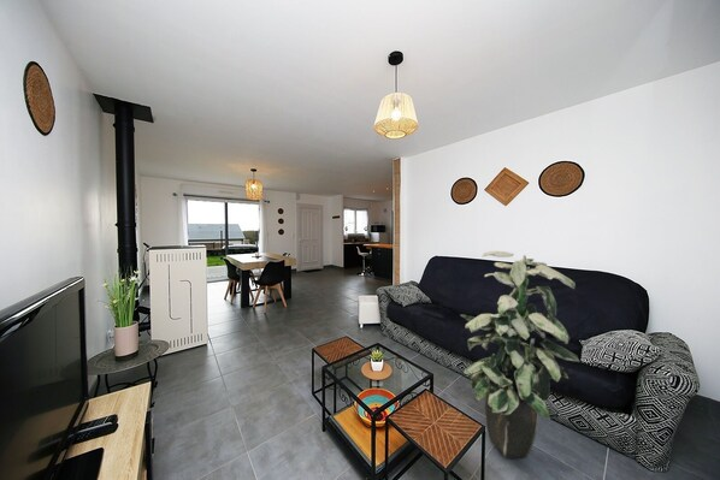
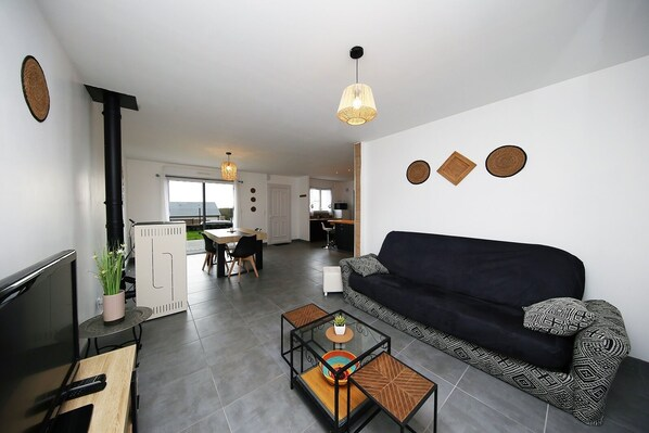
- indoor plant [460,250,582,460]
